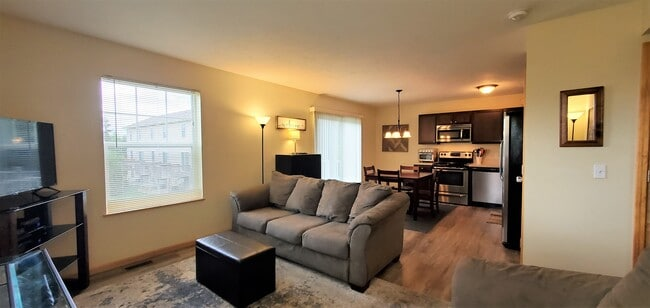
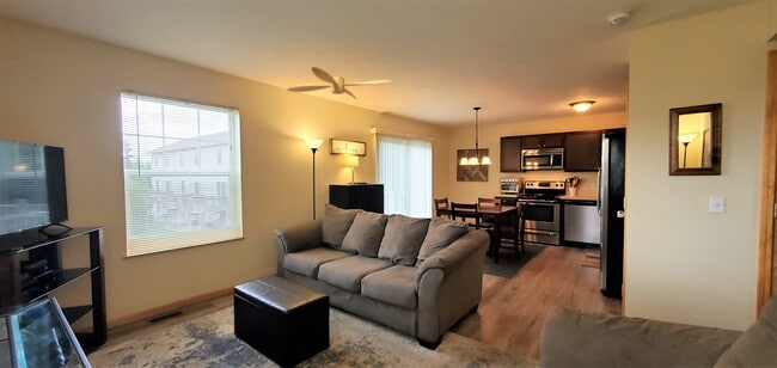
+ ceiling fan [286,66,393,100]
